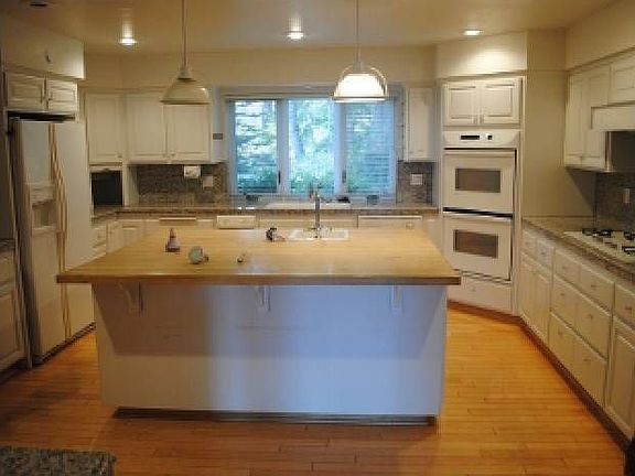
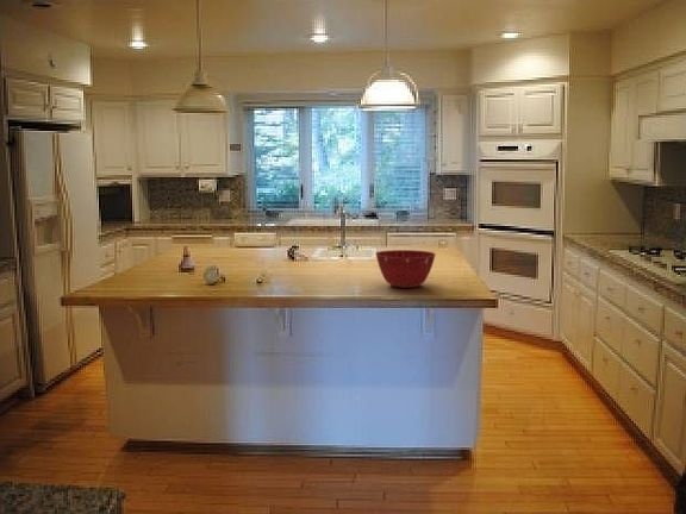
+ mixing bowl [374,249,437,289]
